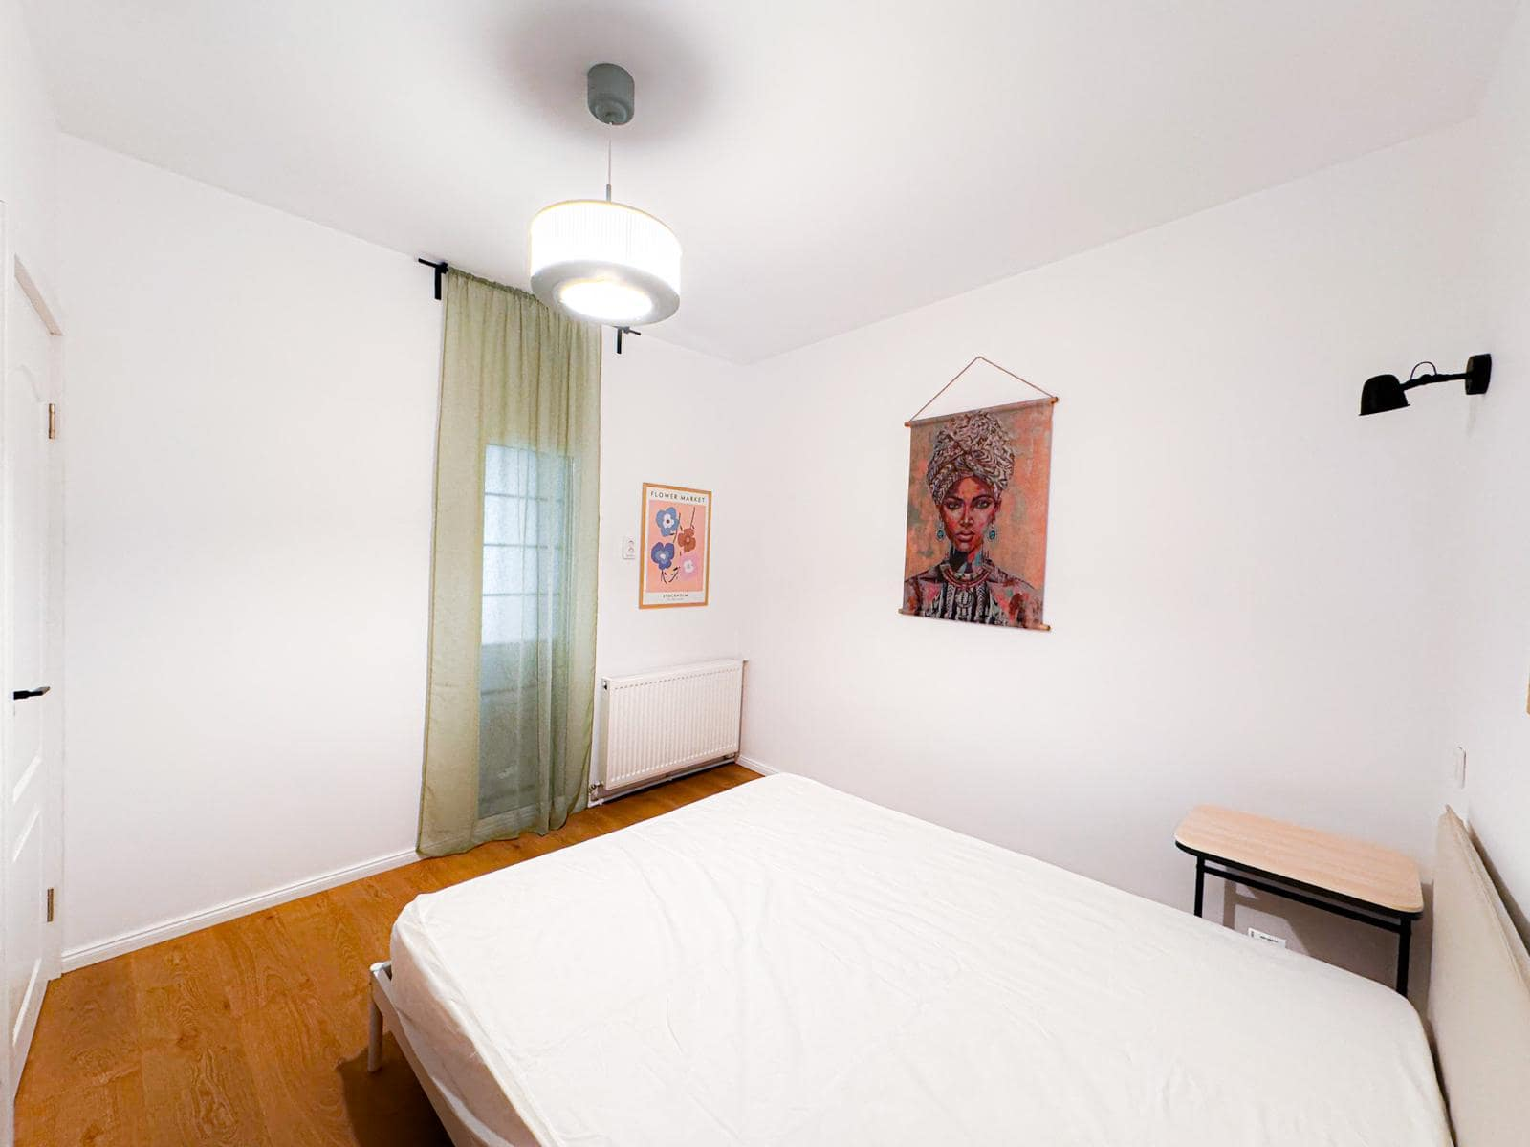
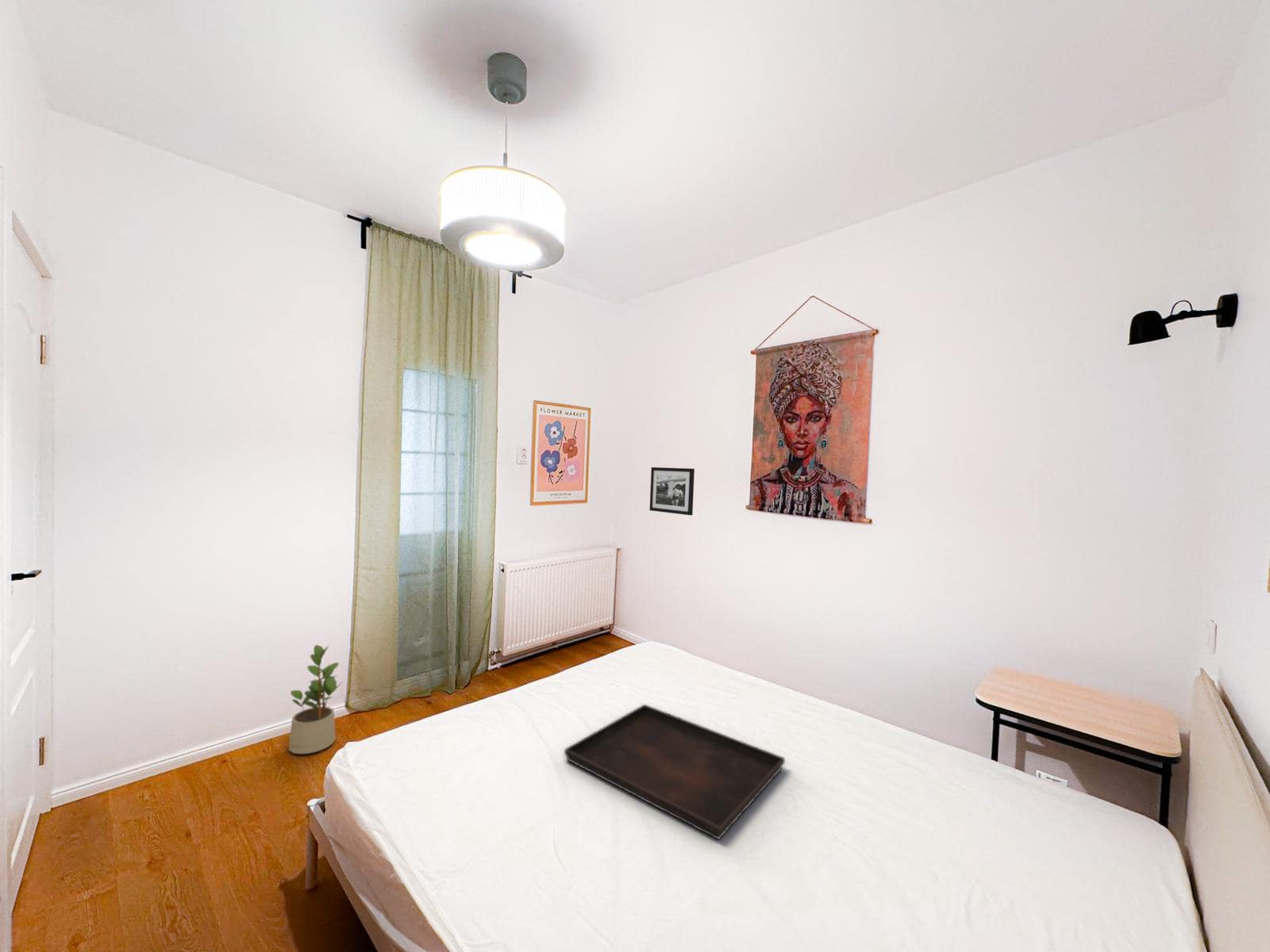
+ picture frame [648,466,695,516]
+ potted plant [288,644,342,754]
+ serving tray [564,704,786,840]
